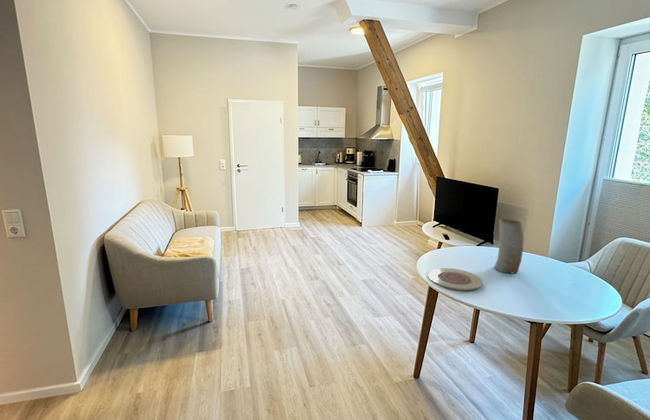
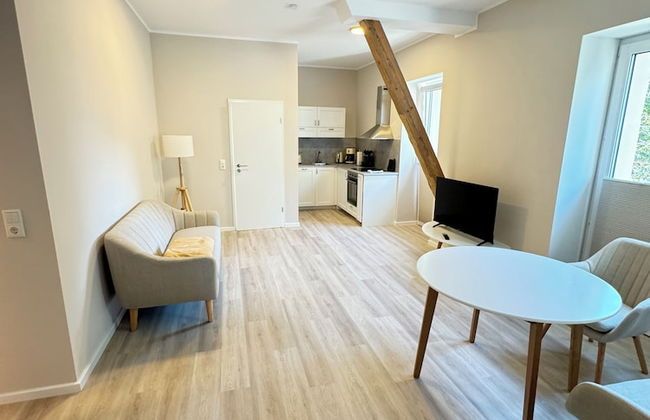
- vase [493,218,524,274]
- plate [427,267,483,291]
